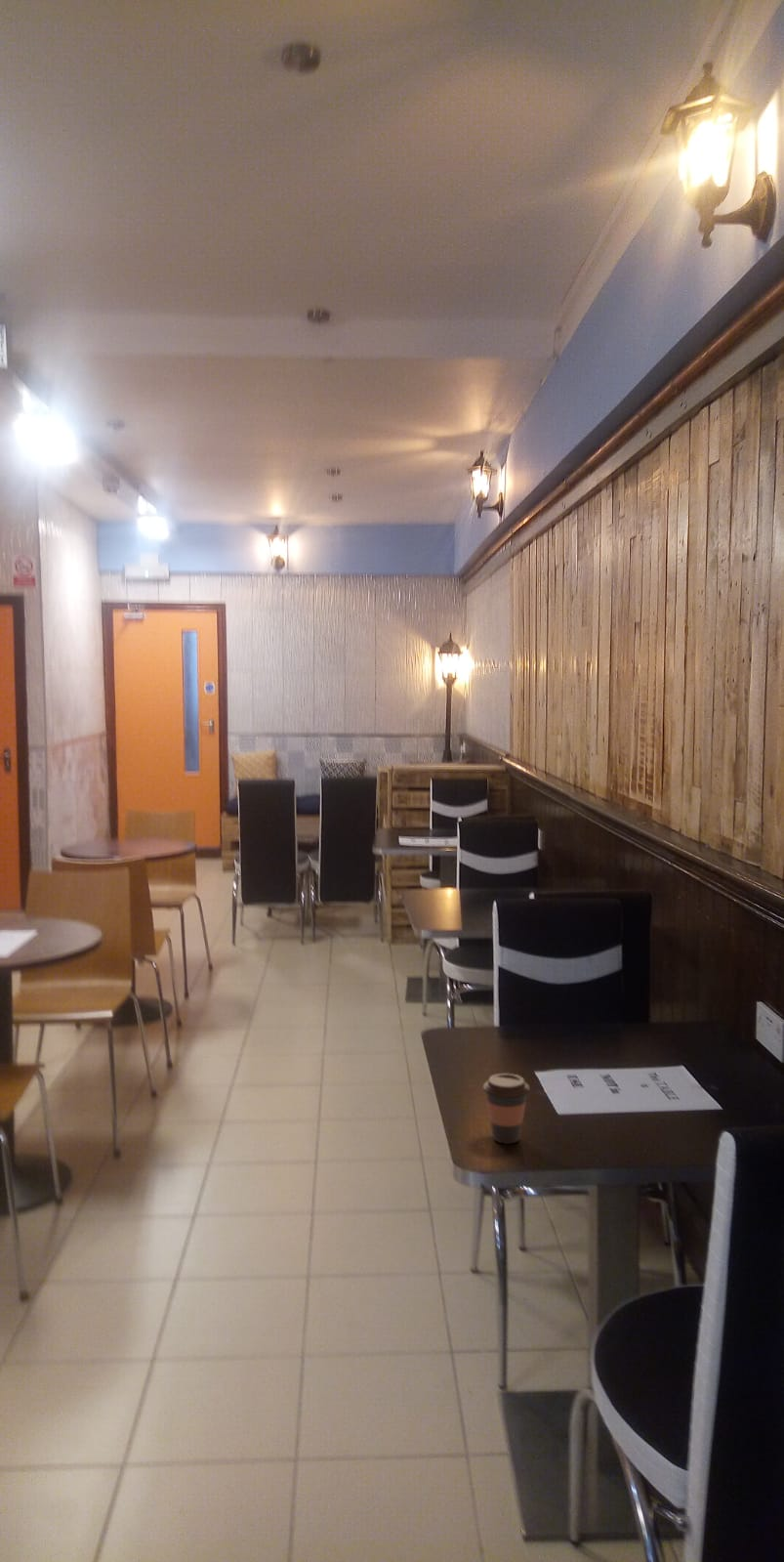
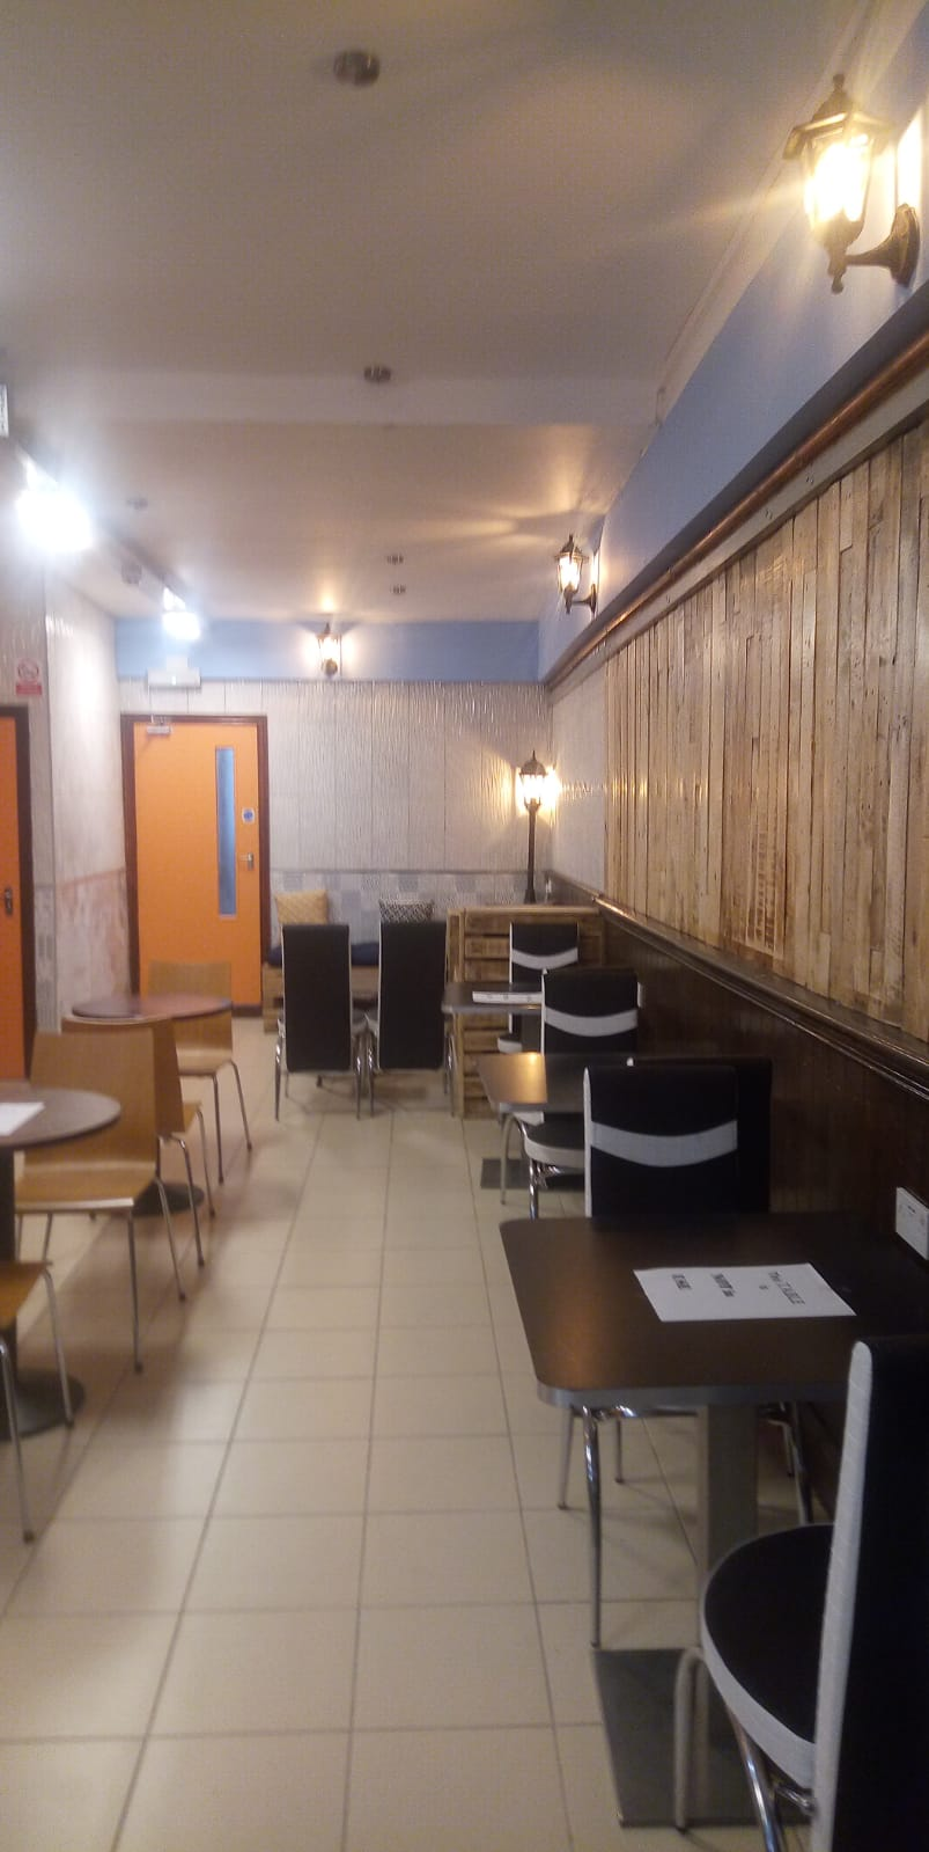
- coffee cup [482,1073,531,1145]
